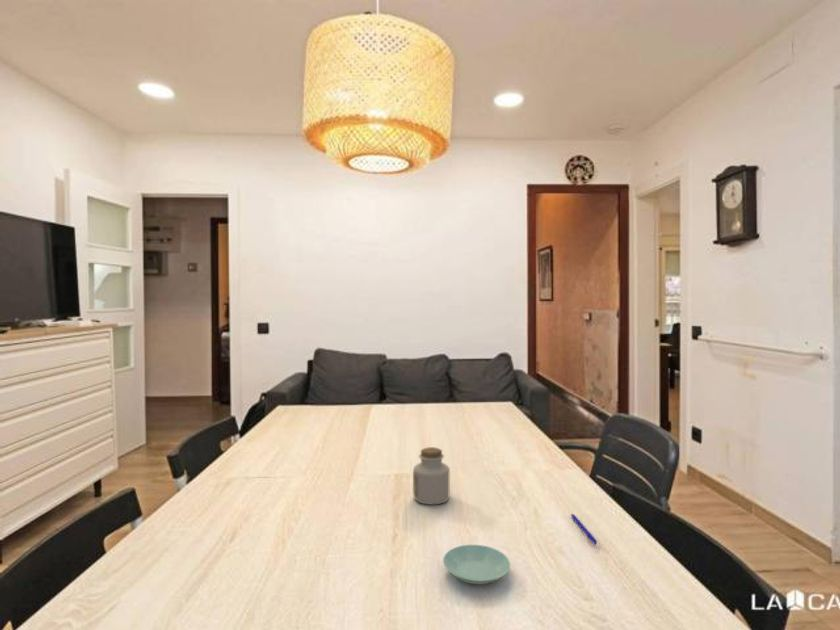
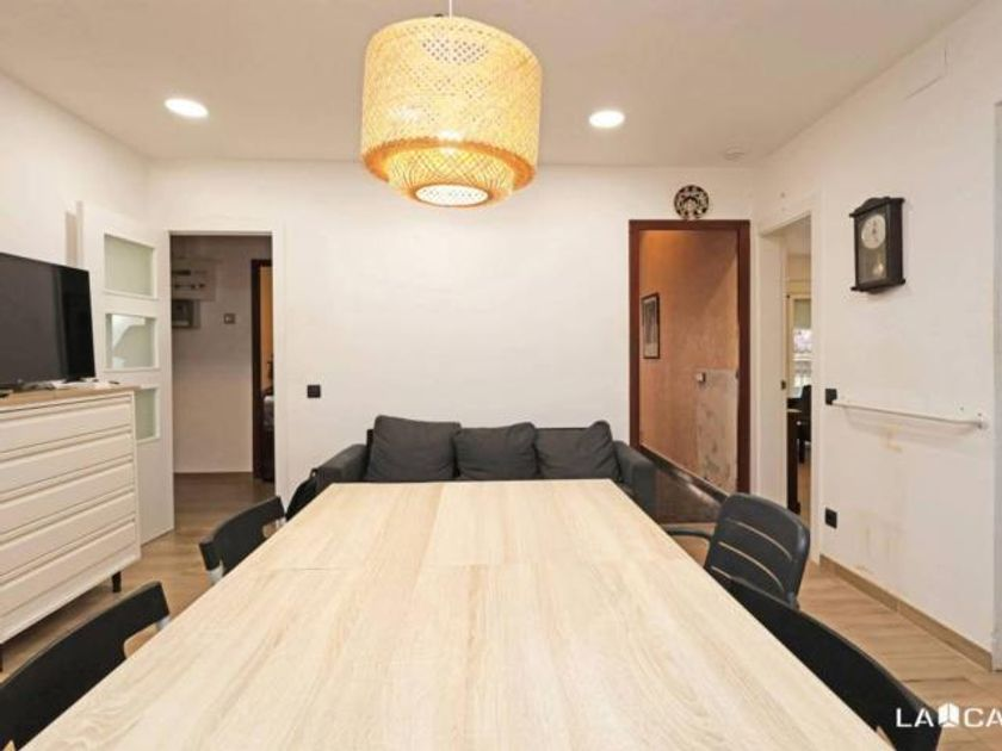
- saucer [442,544,511,585]
- jar [412,446,451,506]
- pen [570,513,598,545]
